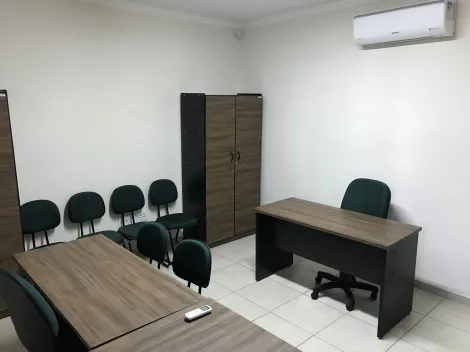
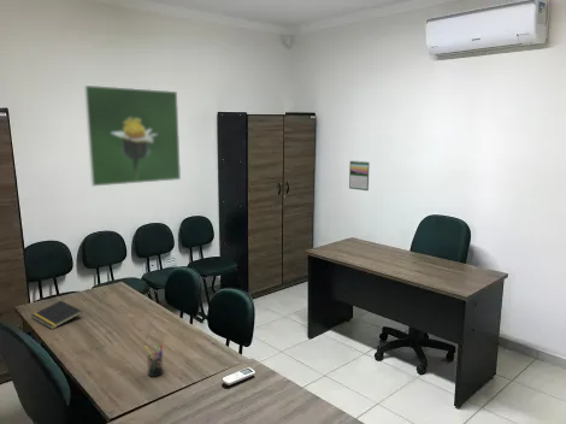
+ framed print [83,84,182,188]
+ pen holder [143,343,165,378]
+ notepad [30,300,83,330]
+ calendar [348,159,371,192]
